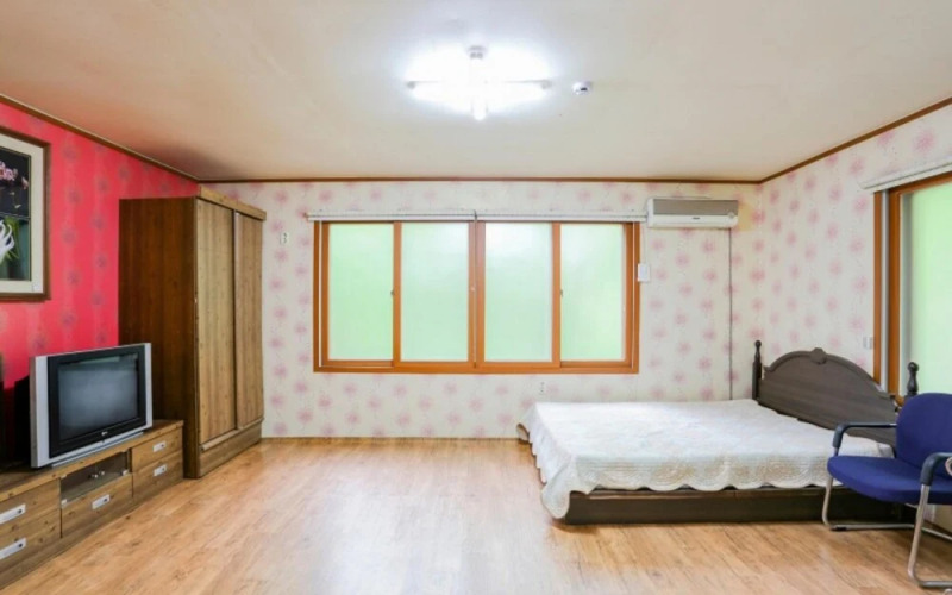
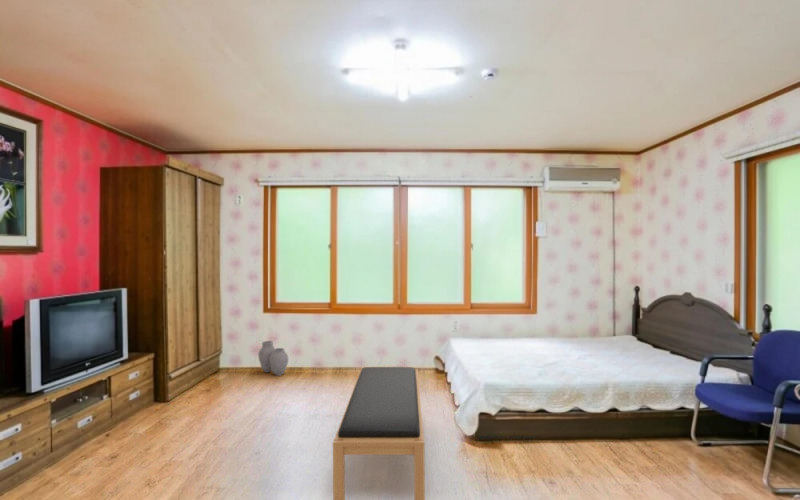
+ bench [332,366,426,500]
+ vase [257,340,289,377]
